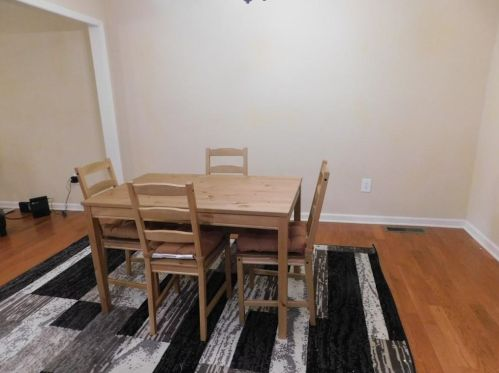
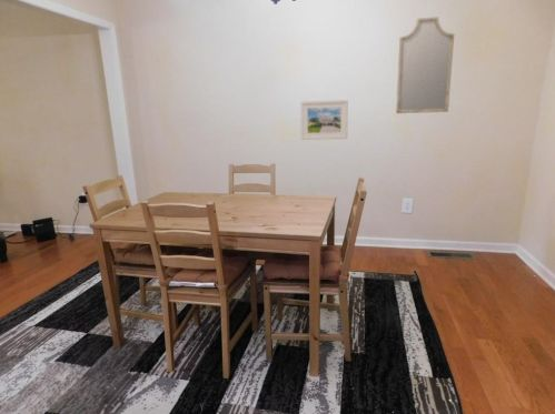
+ home mirror [395,16,455,114]
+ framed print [299,99,349,141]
